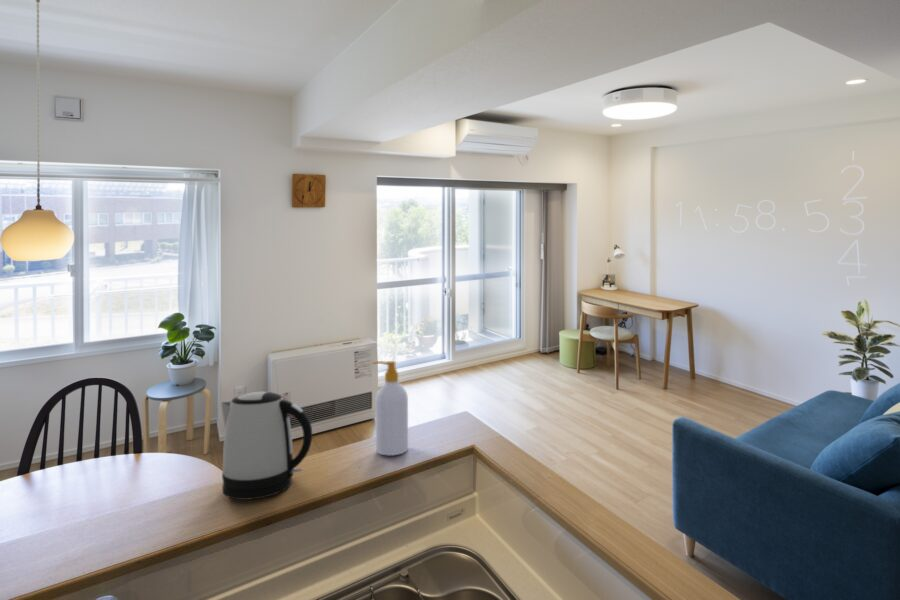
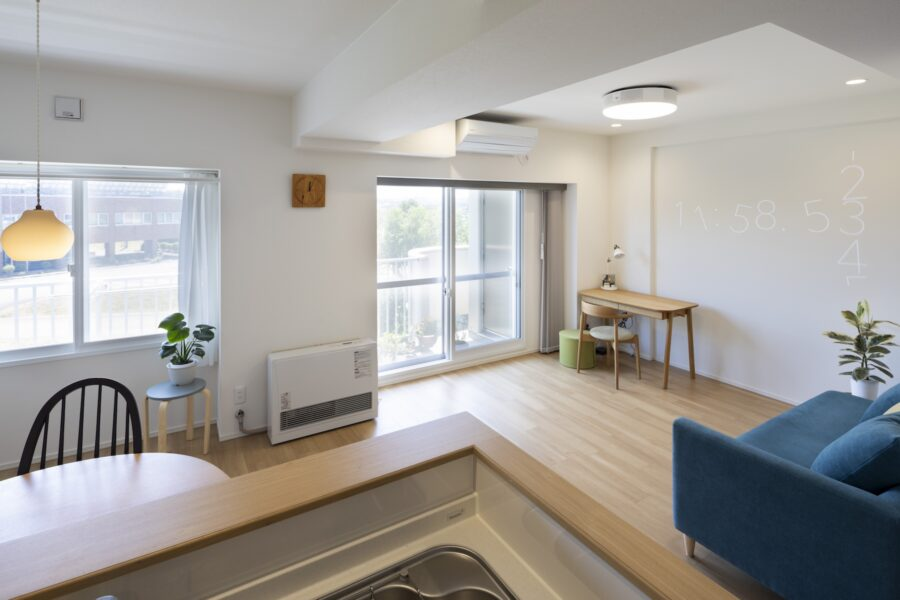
- kettle [220,391,313,501]
- soap bottle [371,360,409,456]
